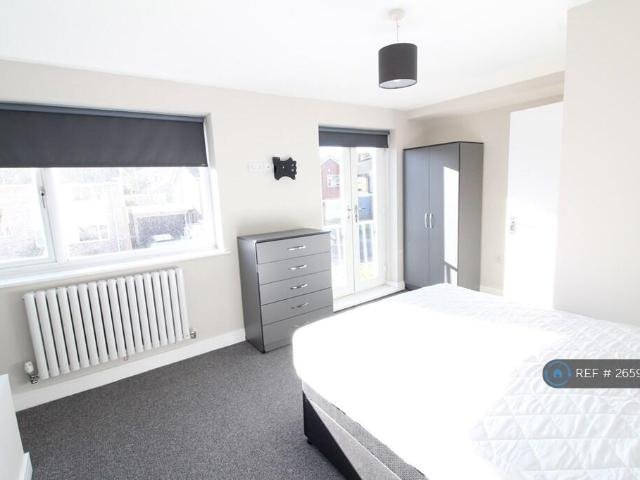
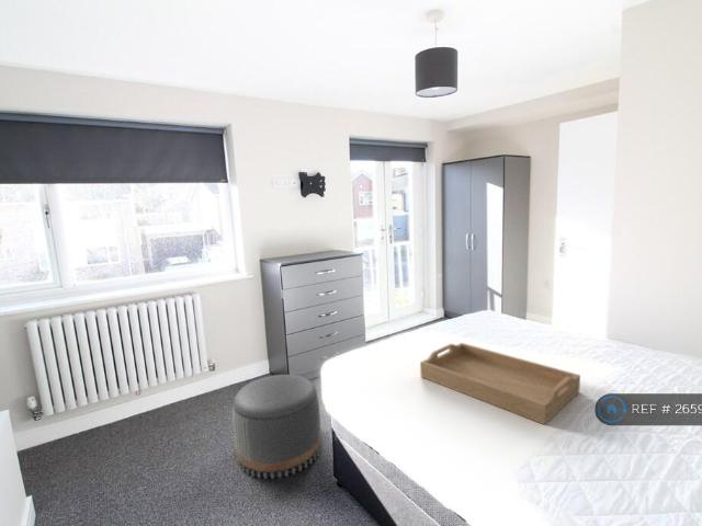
+ serving tray [419,342,581,426]
+ pouf [231,374,322,480]
